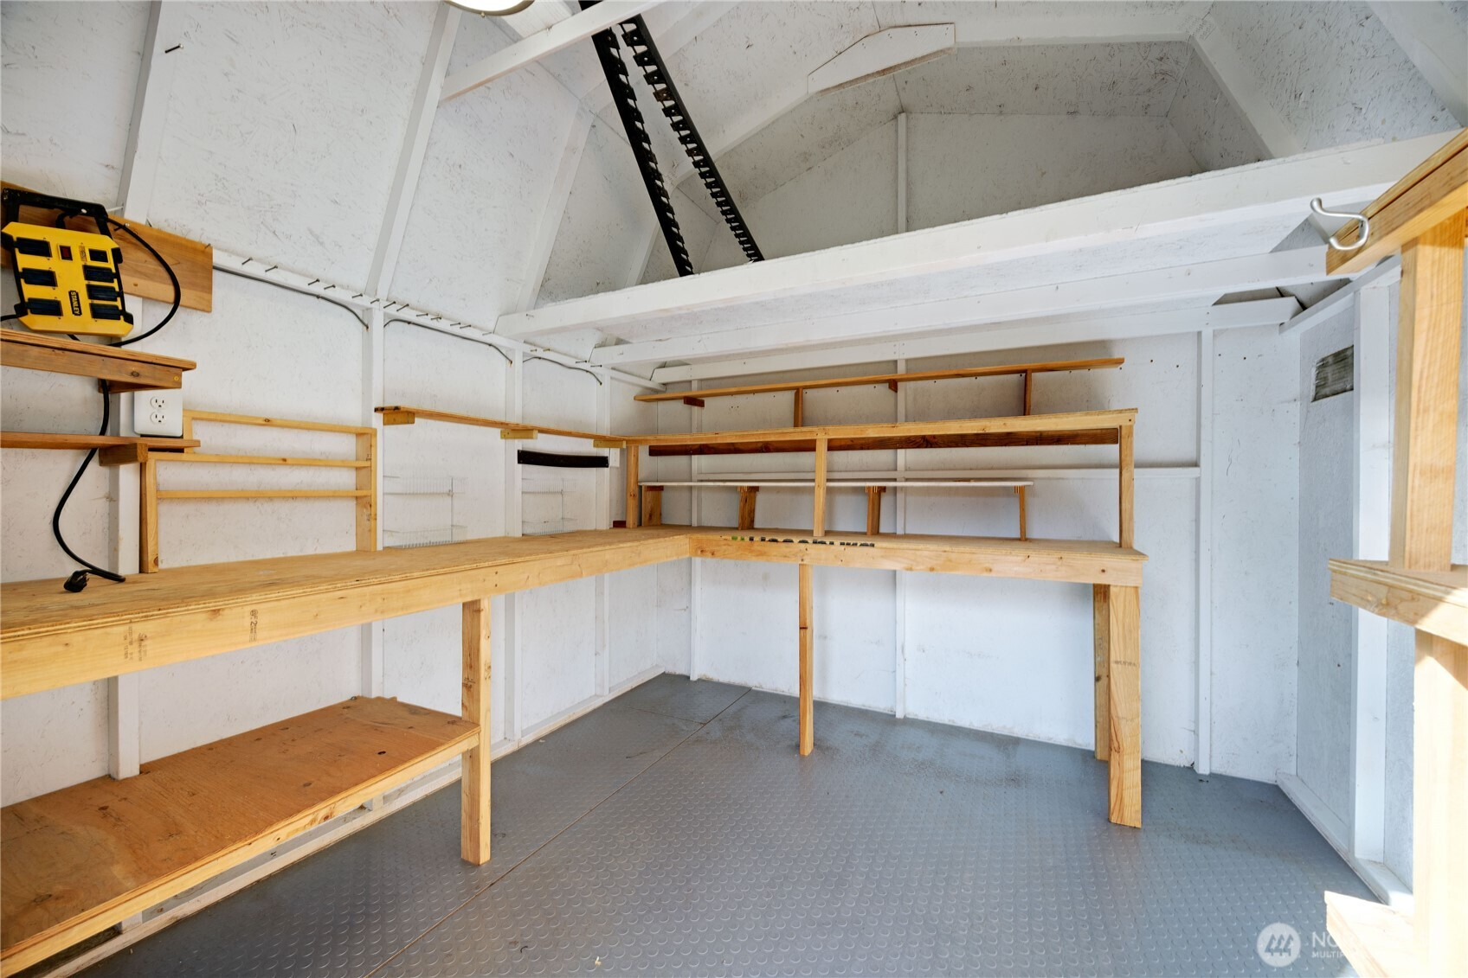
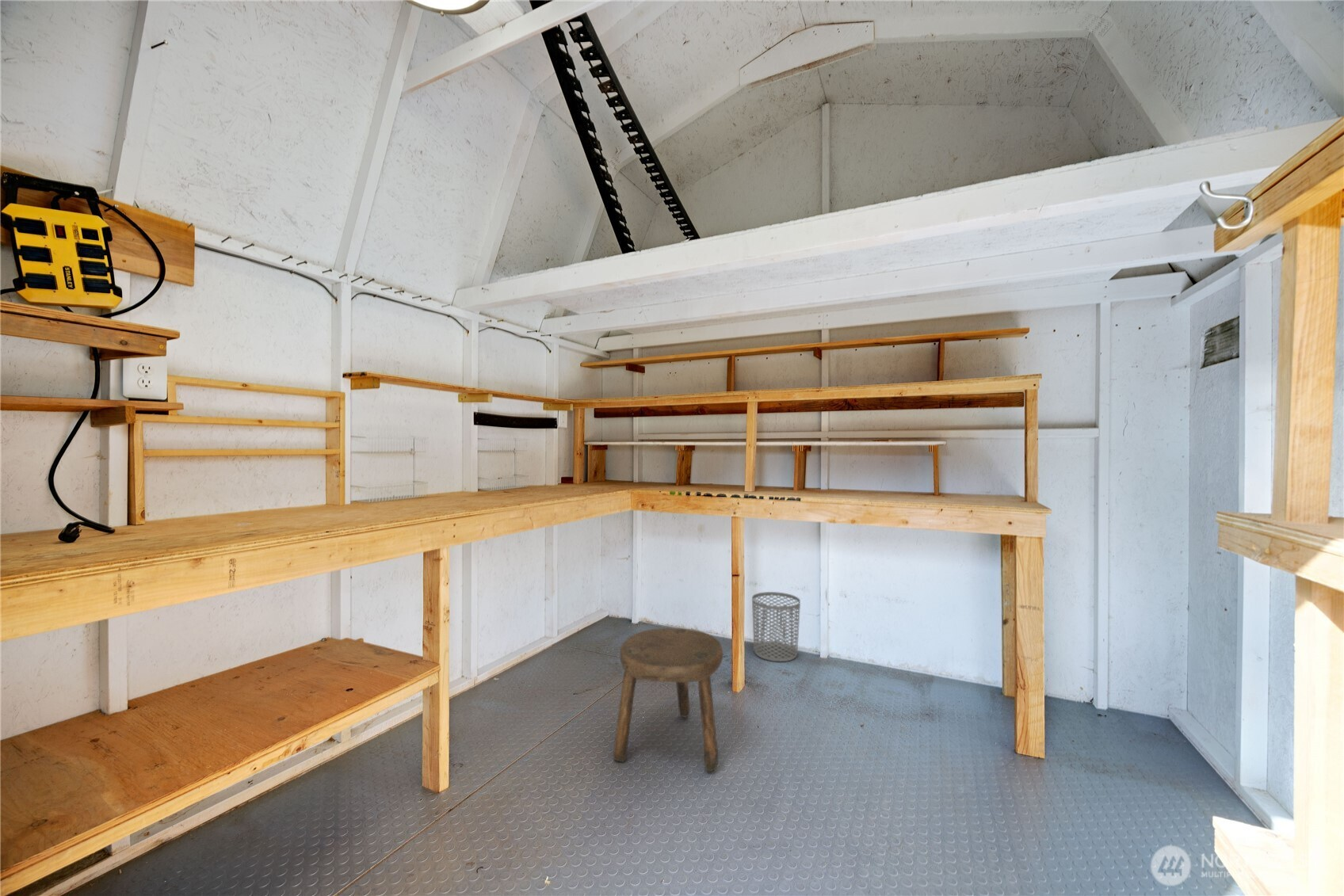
+ waste bin [751,591,801,662]
+ stool [613,627,724,772]
